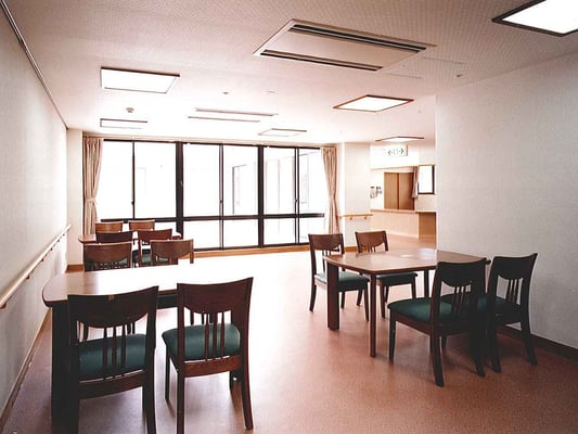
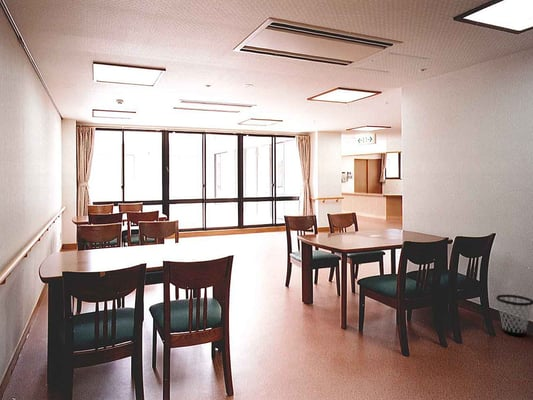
+ wastebasket [495,293,533,337]
